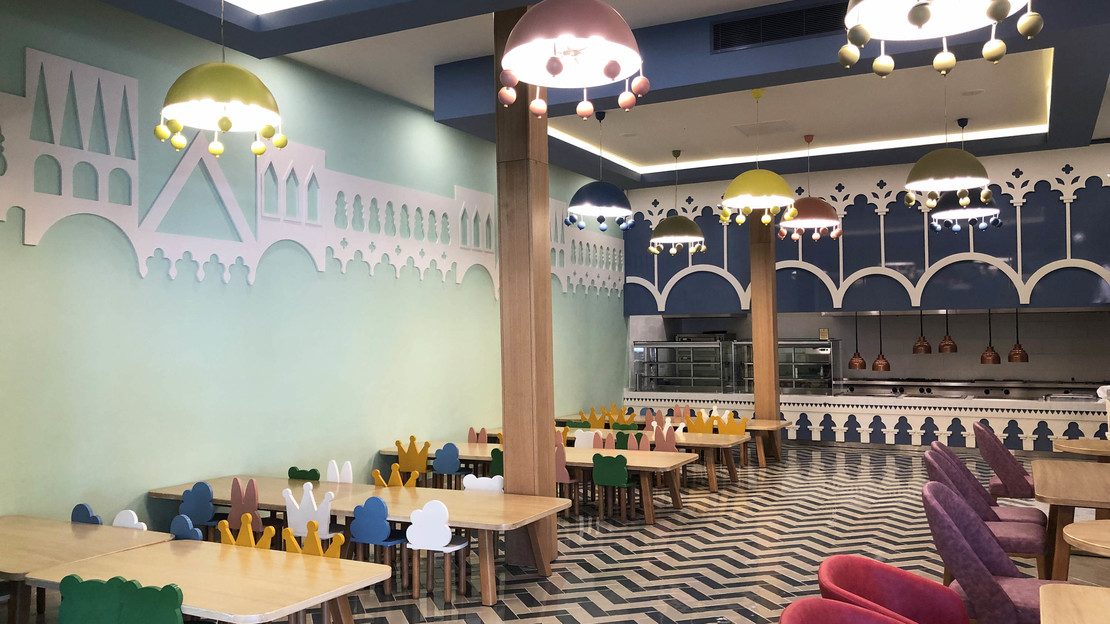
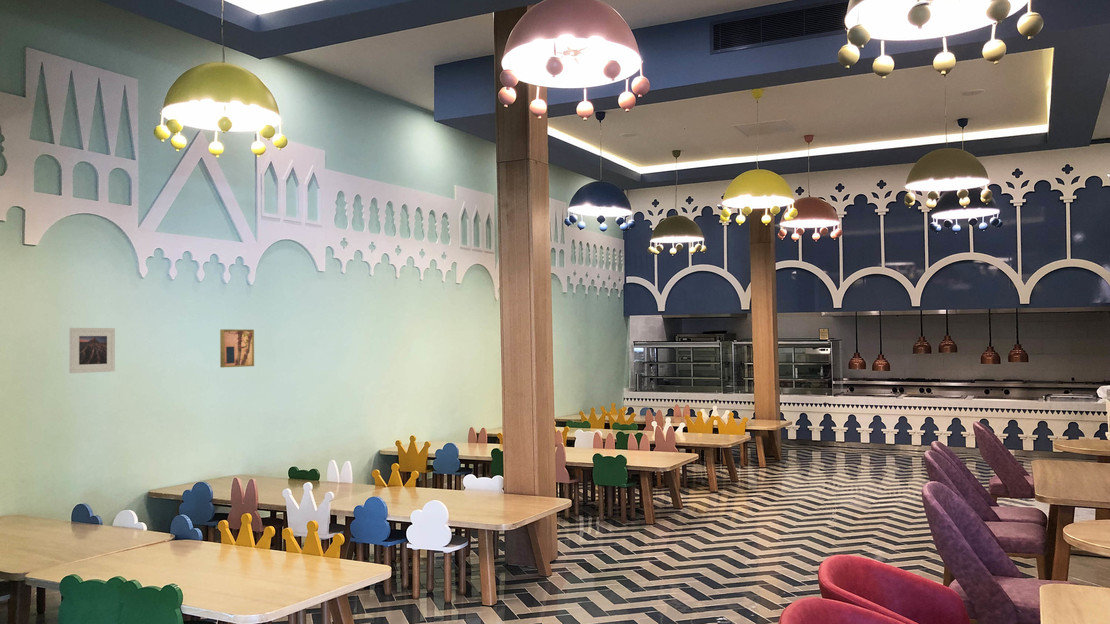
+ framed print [69,327,116,374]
+ wall art [219,328,255,368]
